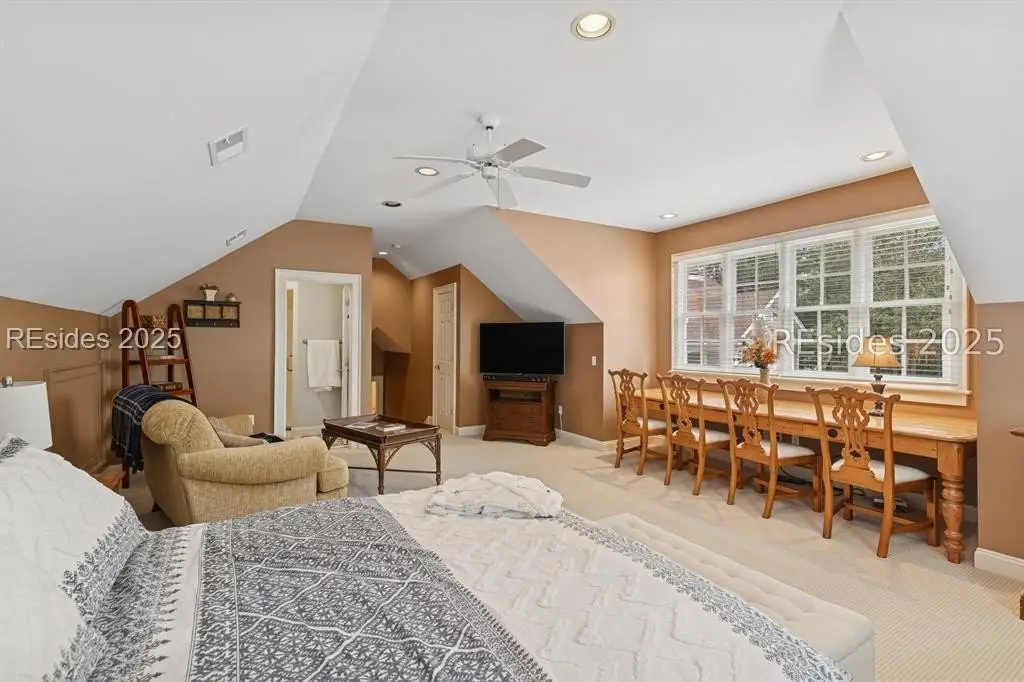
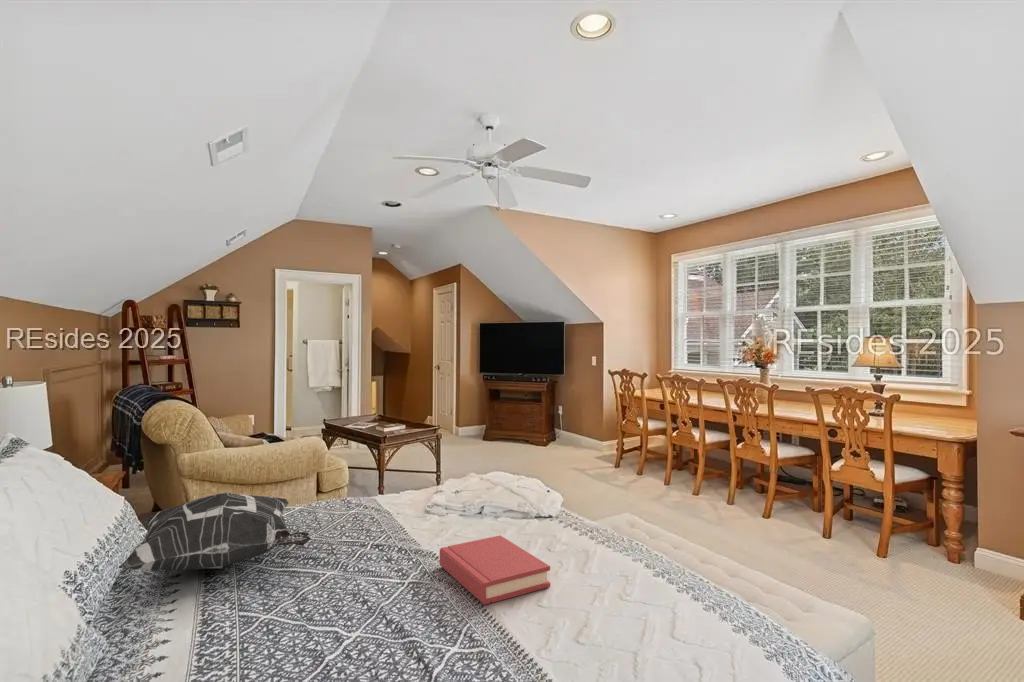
+ hardback book [439,534,551,606]
+ decorative pillow [117,492,312,572]
